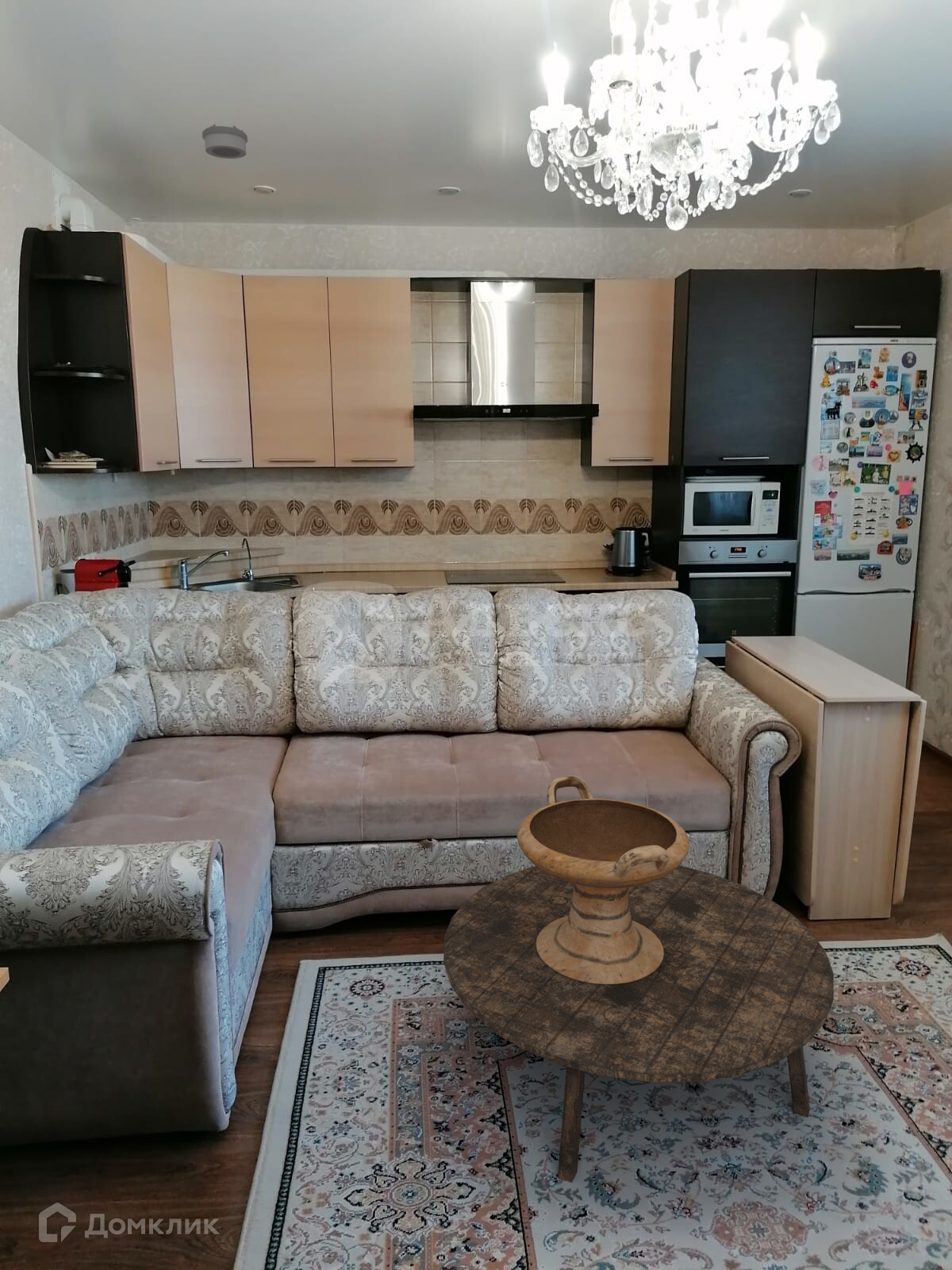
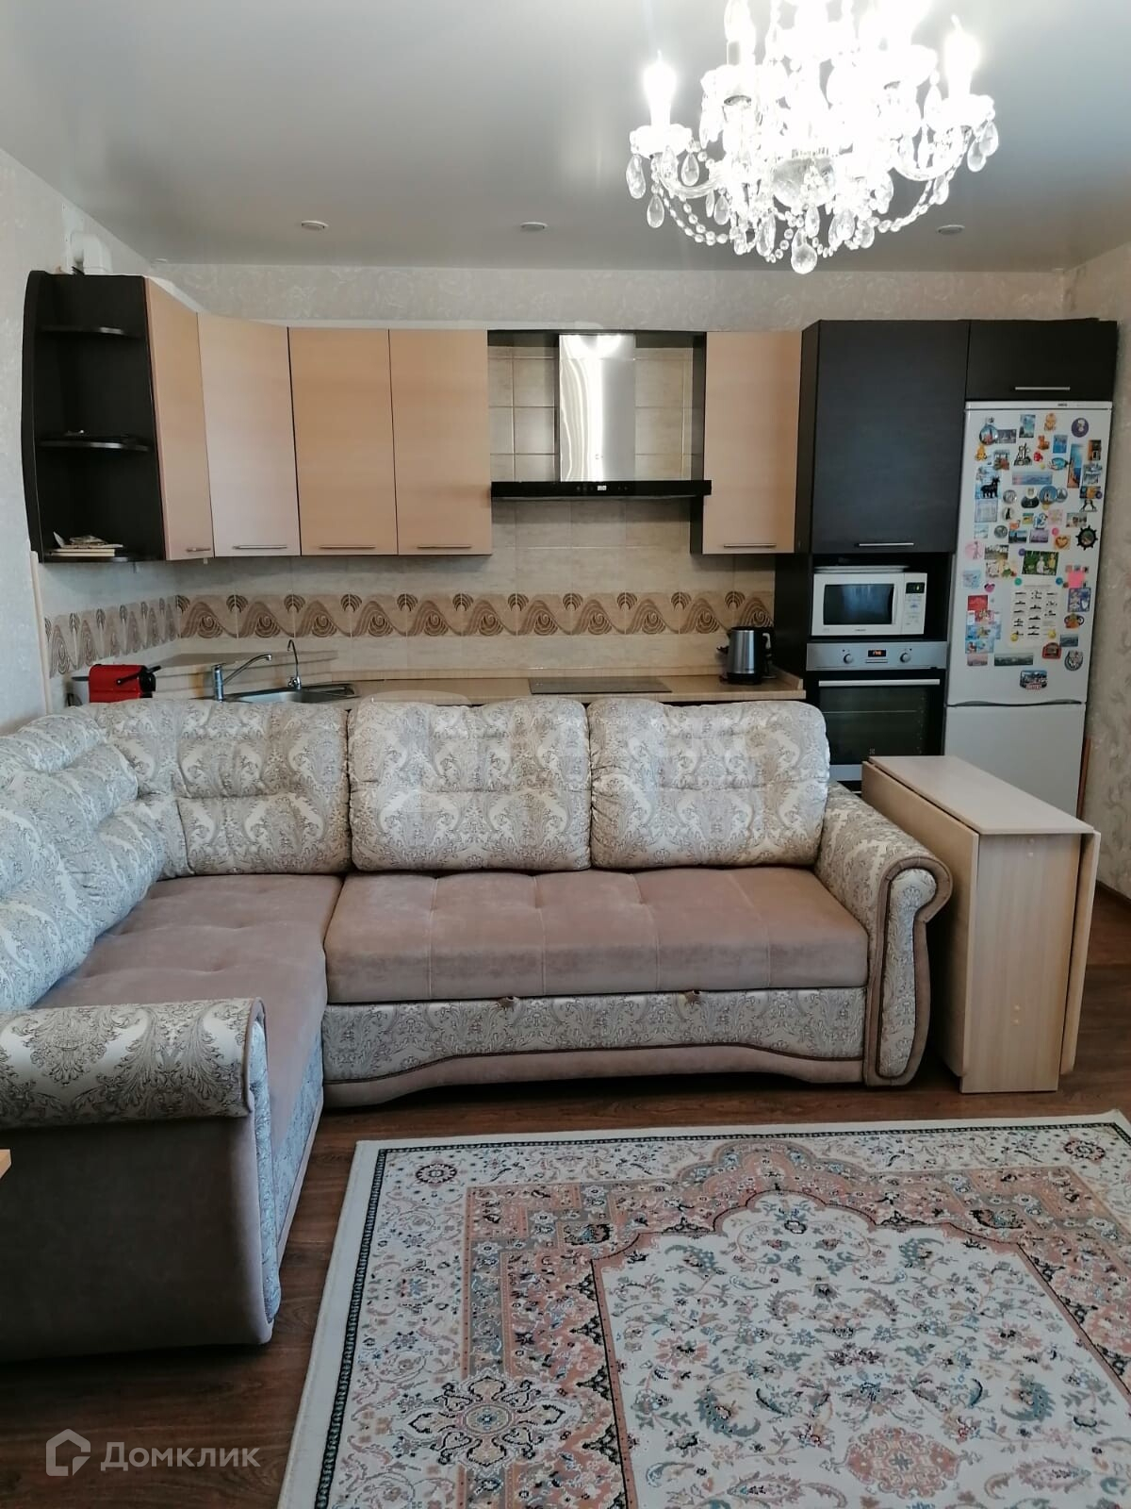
- coffee table [443,865,835,1183]
- smoke detector [202,123,248,160]
- decorative bowl [516,775,690,985]
